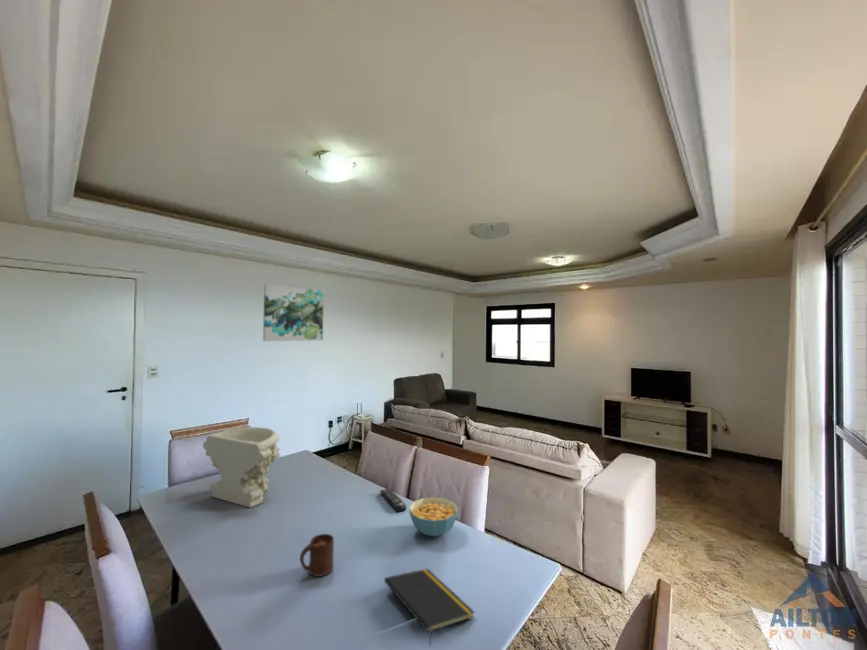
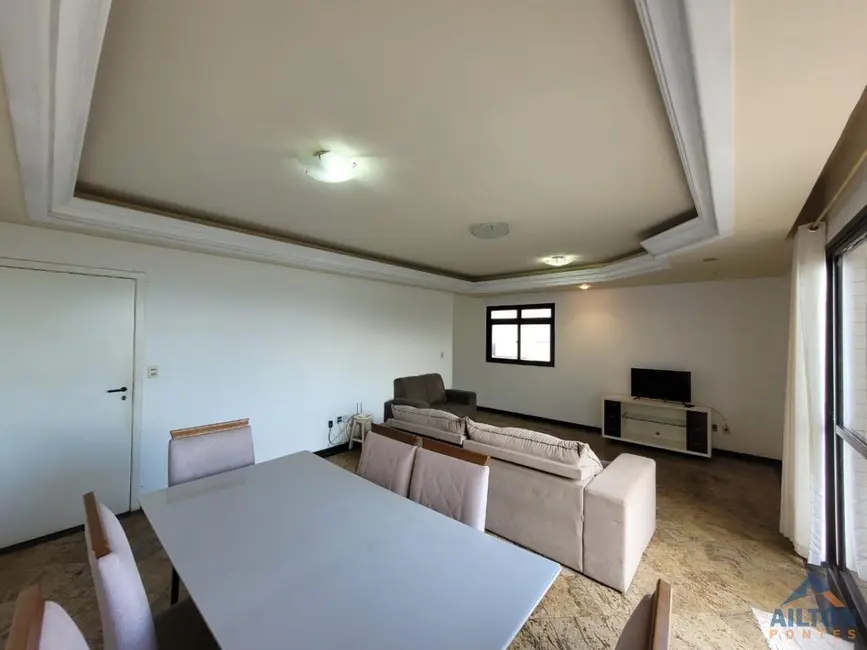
- remote control [379,487,407,513]
- cup [299,533,335,578]
- cereal bowl [408,496,460,537]
- wall art [262,284,325,342]
- notepad [383,568,476,648]
- decorative bowl [202,426,281,509]
